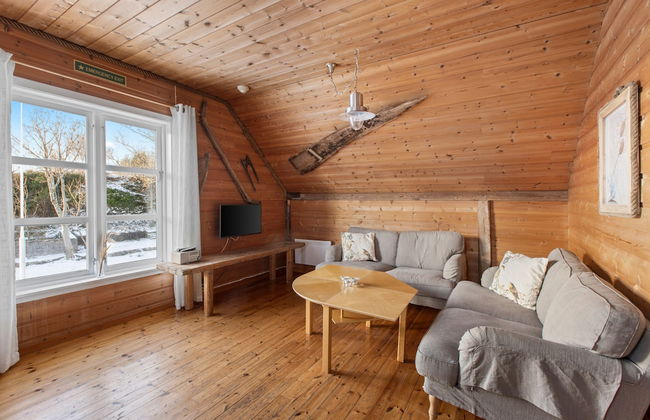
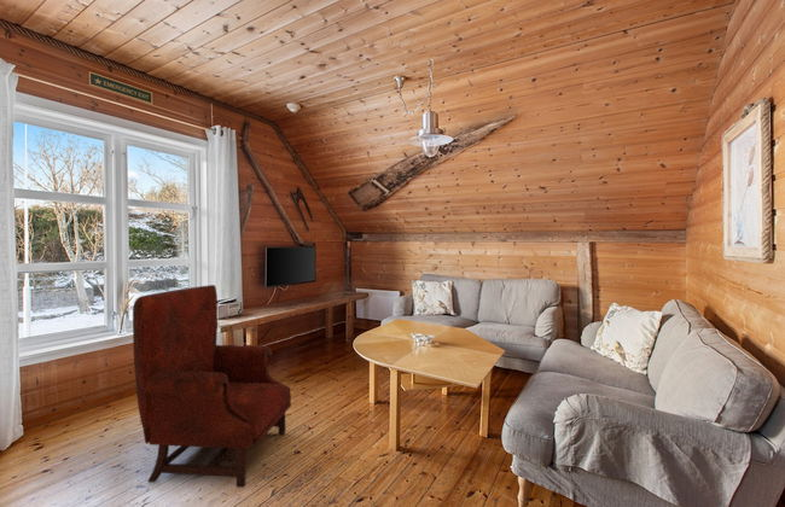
+ armchair [132,284,292,489]
